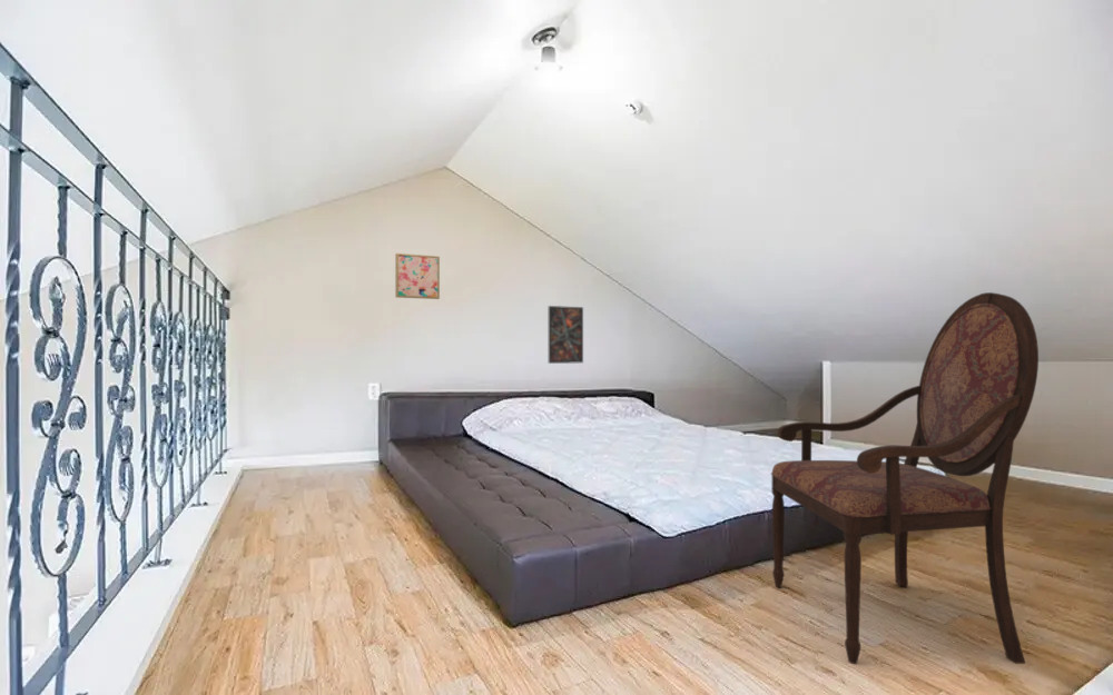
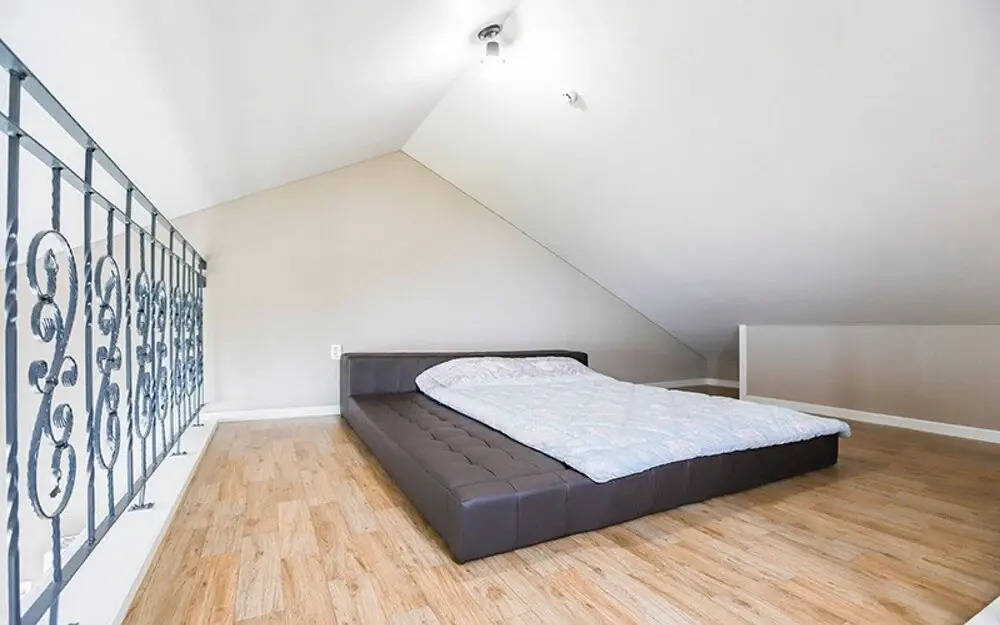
- armchair [770,291,1040,665]
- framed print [548,305,584,365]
- wall art [394,252,441,300]
